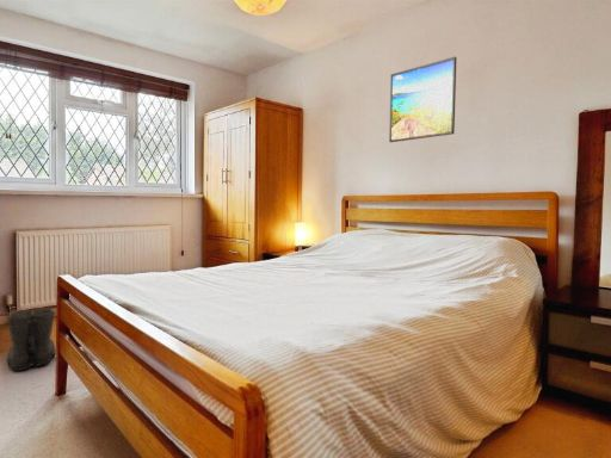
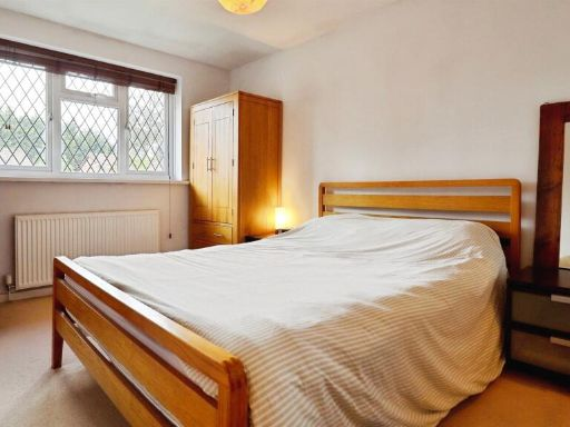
- boots [6,307,56,372]
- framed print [388,56,458,143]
